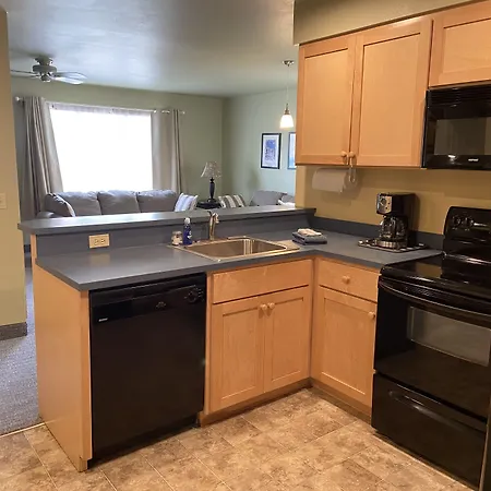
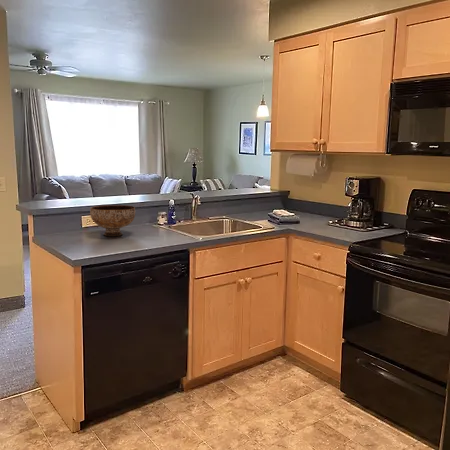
+ bowl [89,204,136,237]
